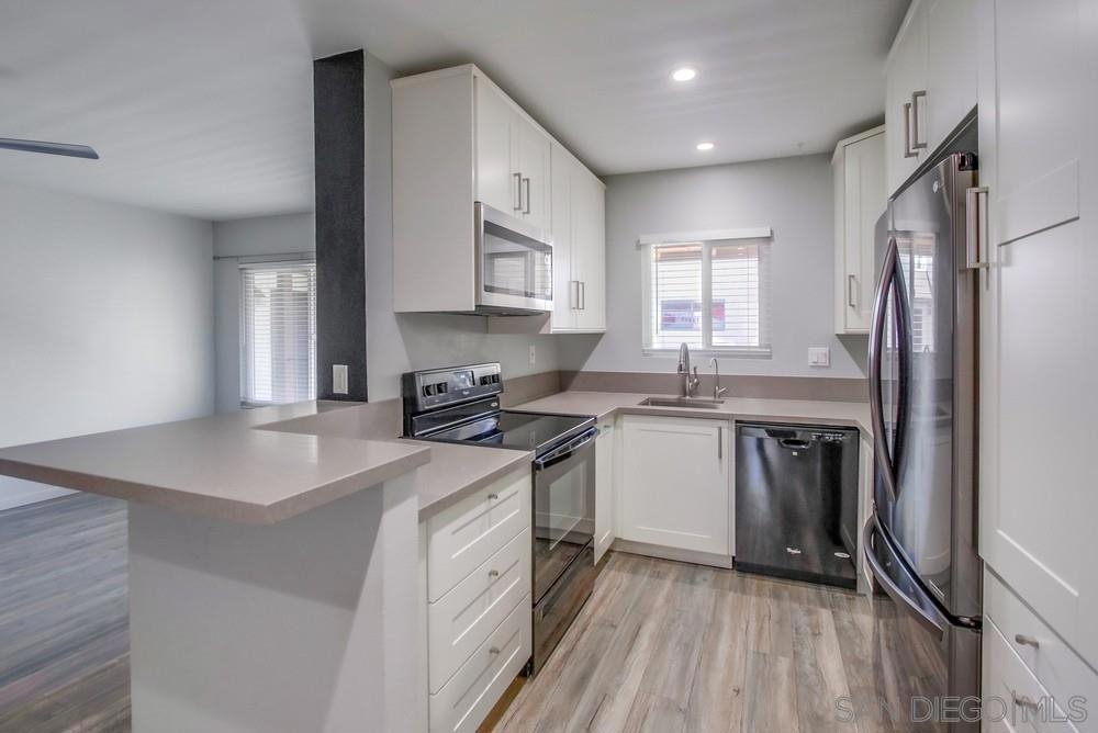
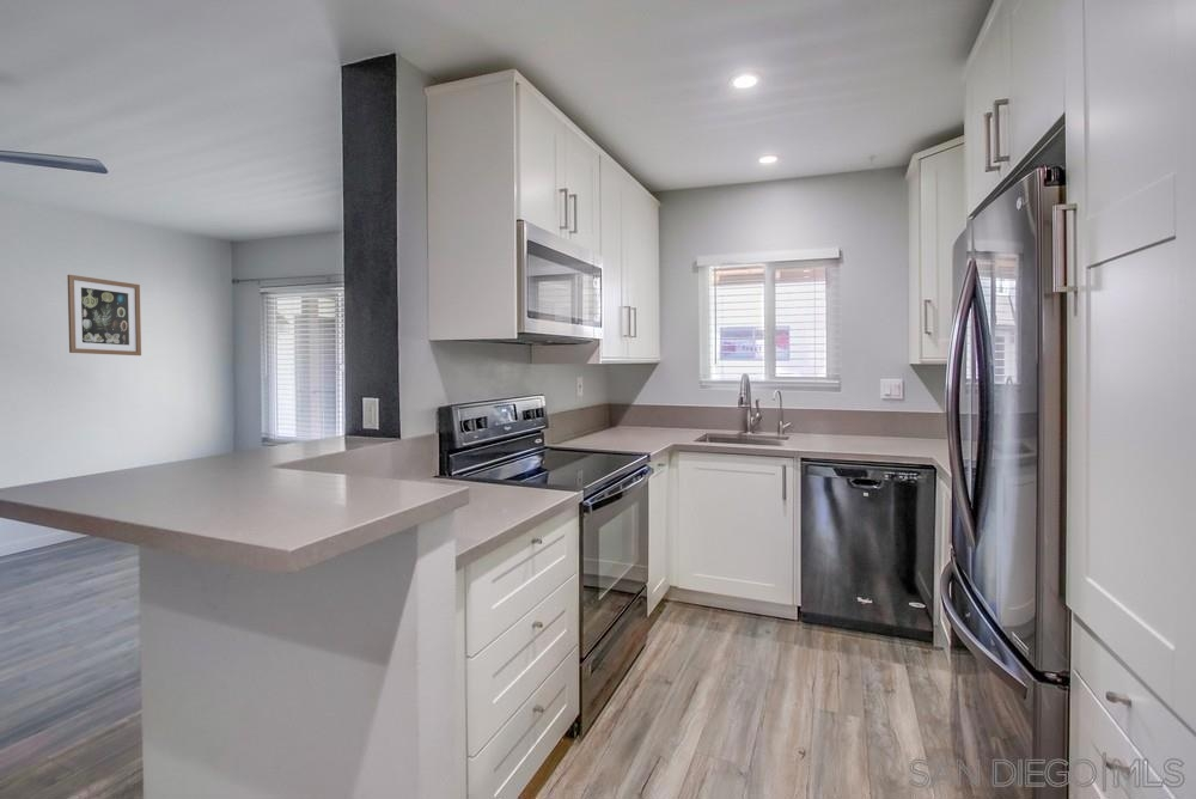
+ wall art [67,274,142,356]
